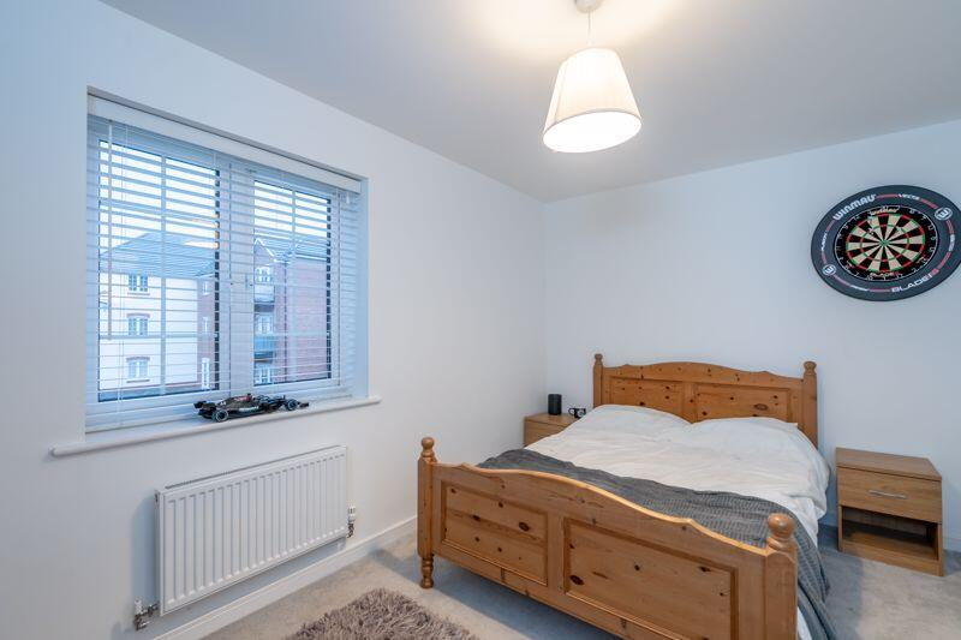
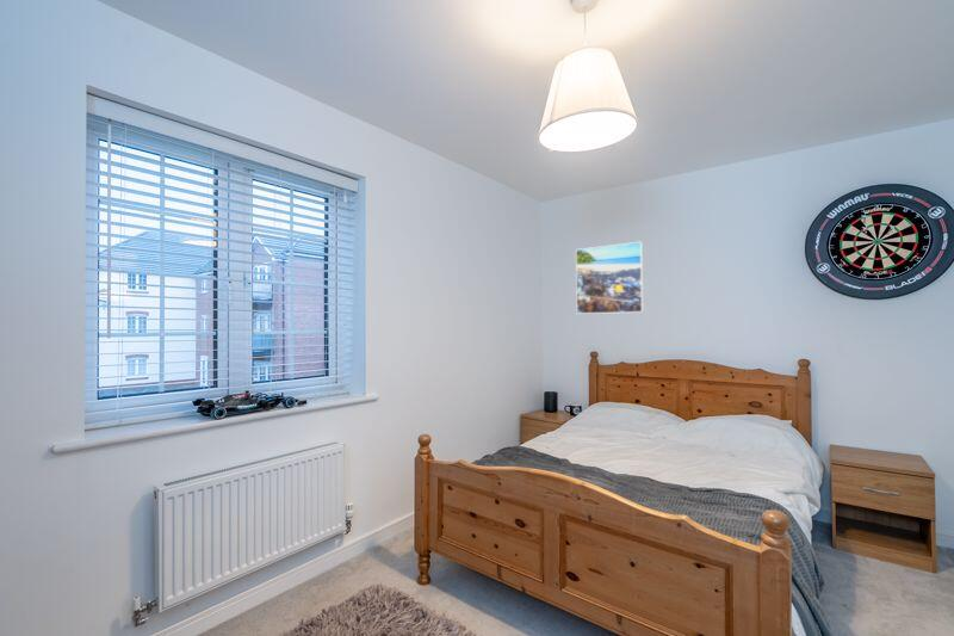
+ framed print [575,240,644,315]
